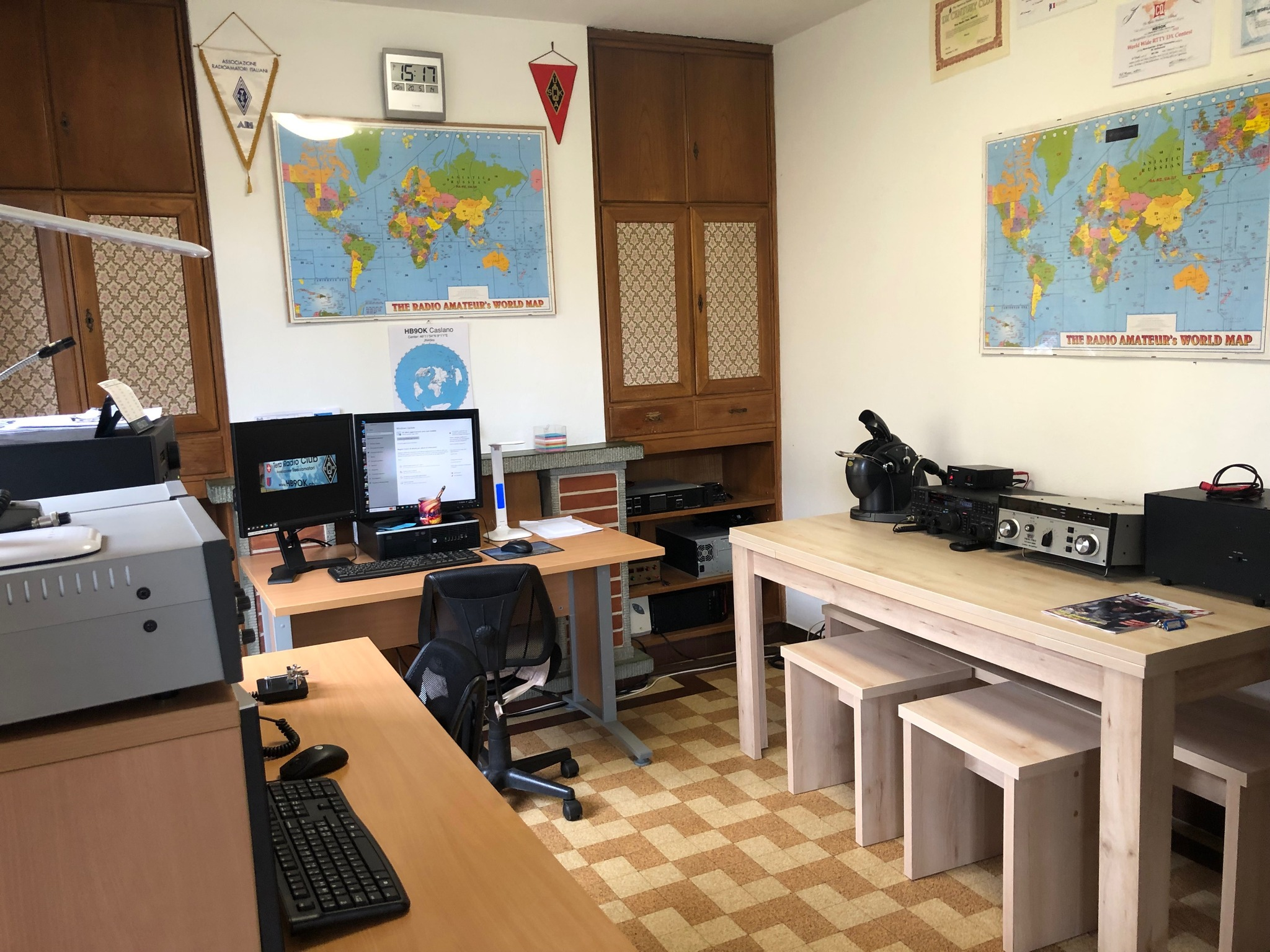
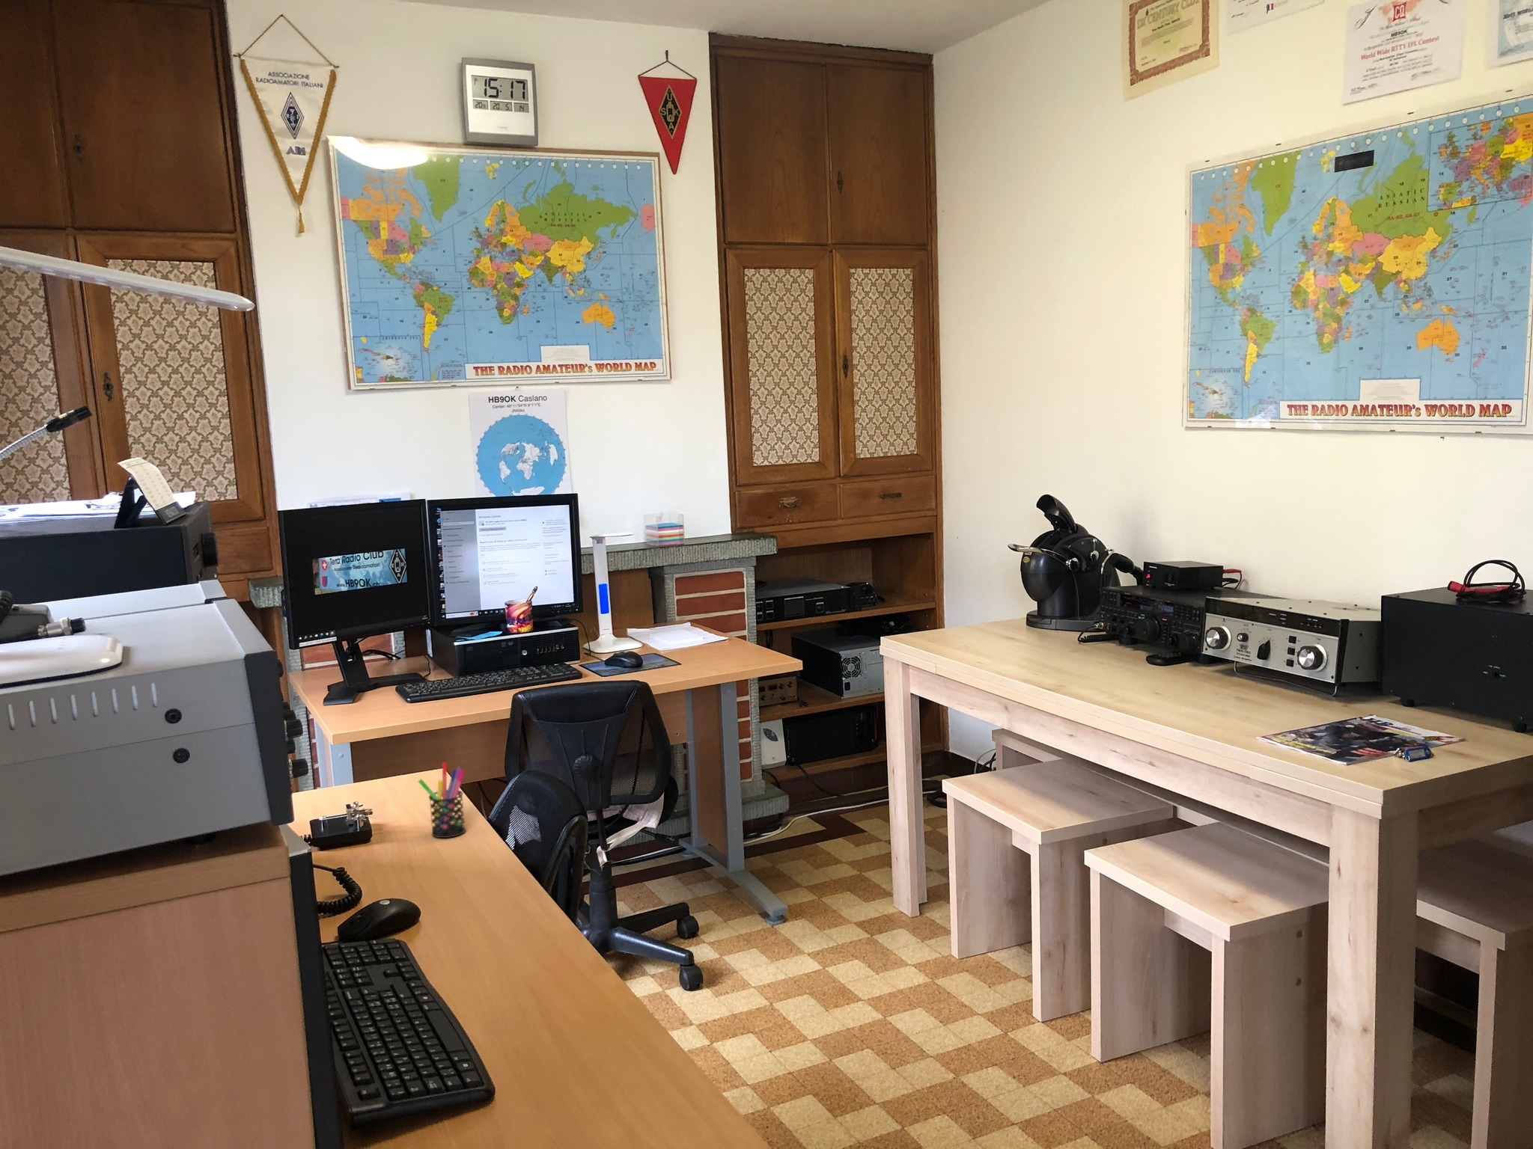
+ pen holder [418,762,466,839]
